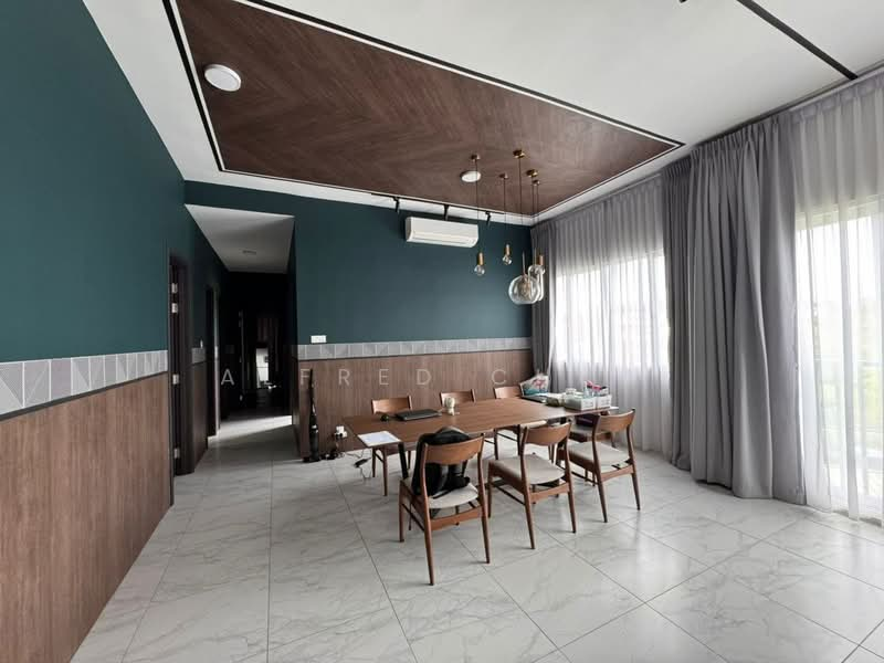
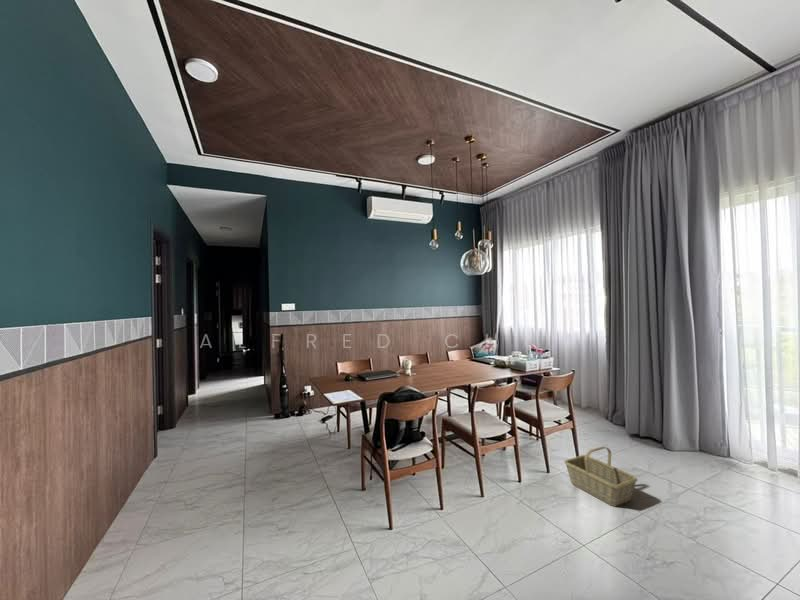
+ basket [563,445,638,508]
